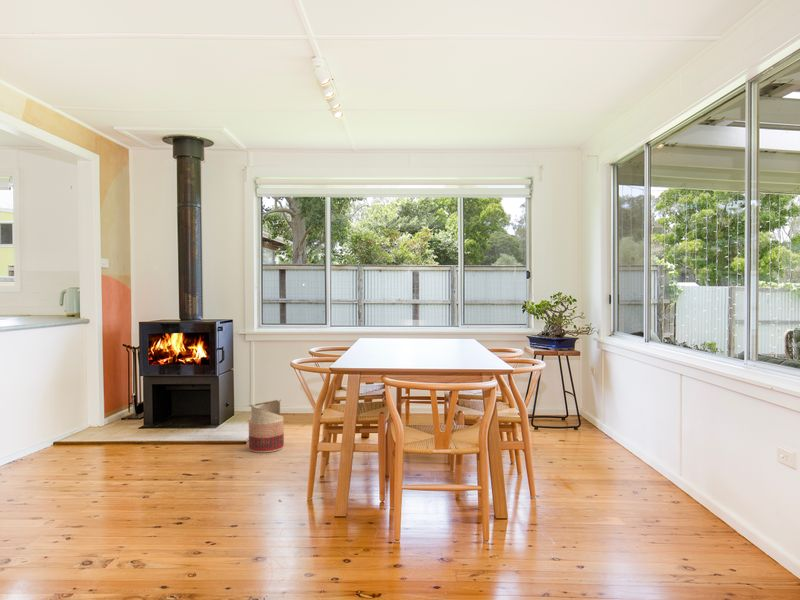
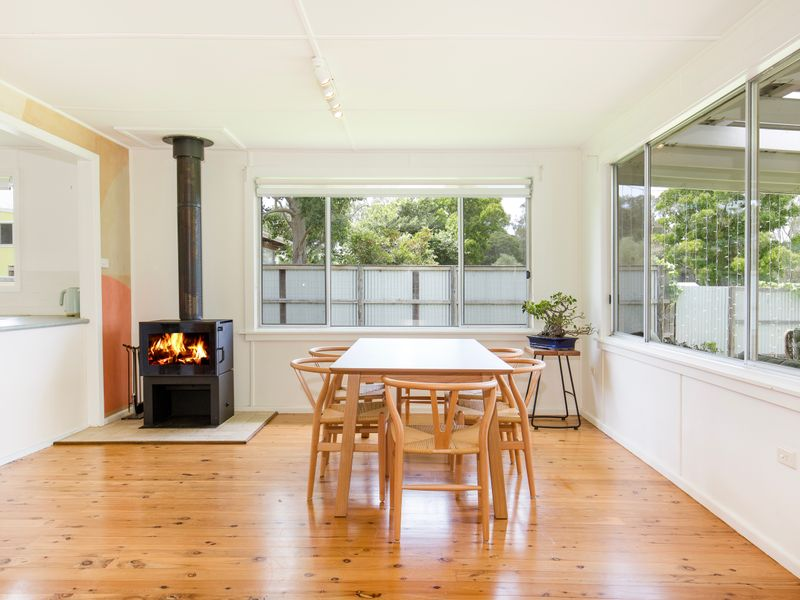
- basket [248,398,285,454]
